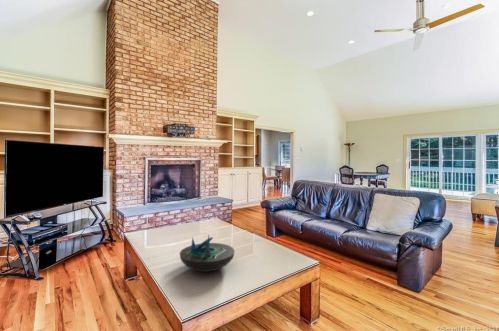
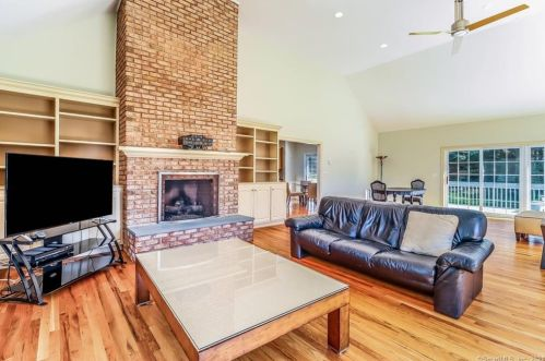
- decorative bowl [179,235,236,273]
